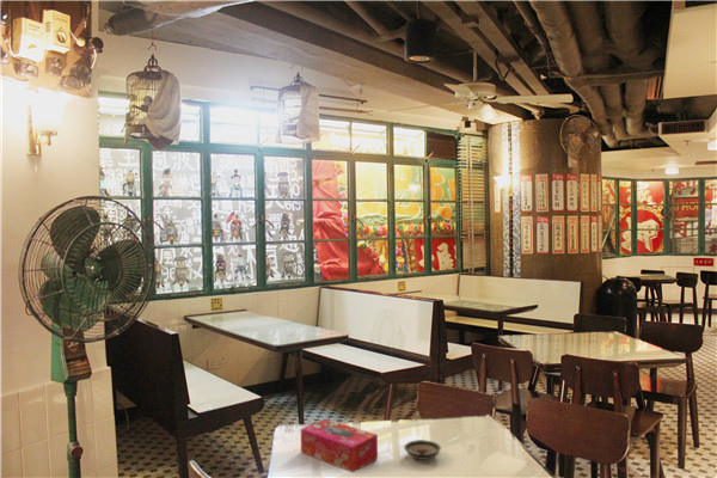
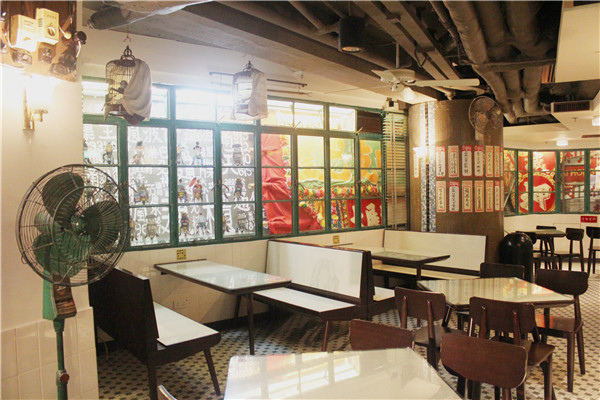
- tissue box [300,418,379,473]
- saucer [403,439,442,461]
